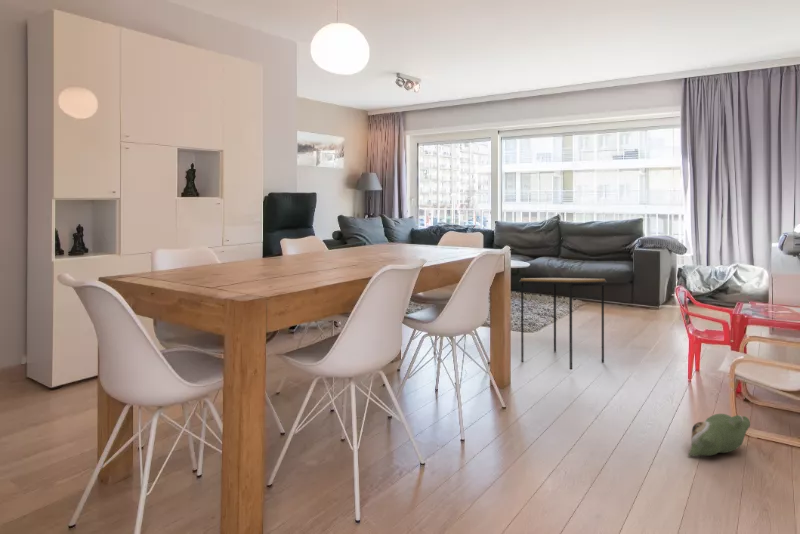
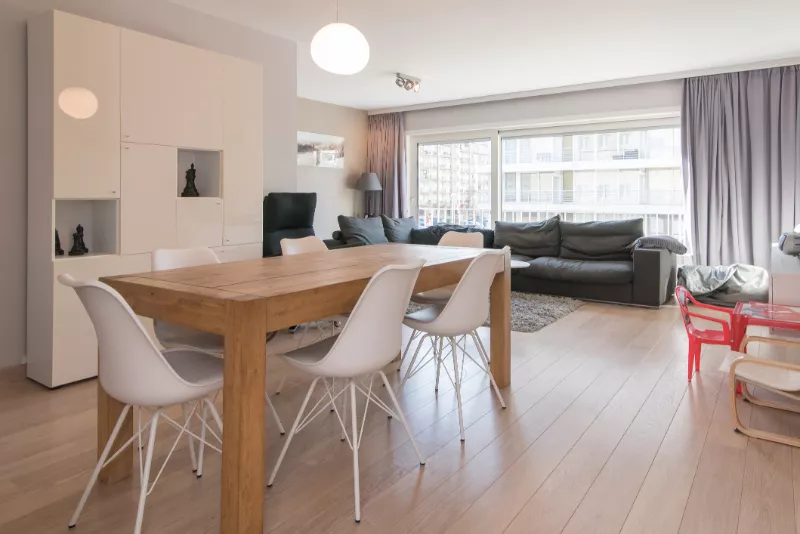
- side table [518,277,608,371]
- plush toy [687,413,751,457]
